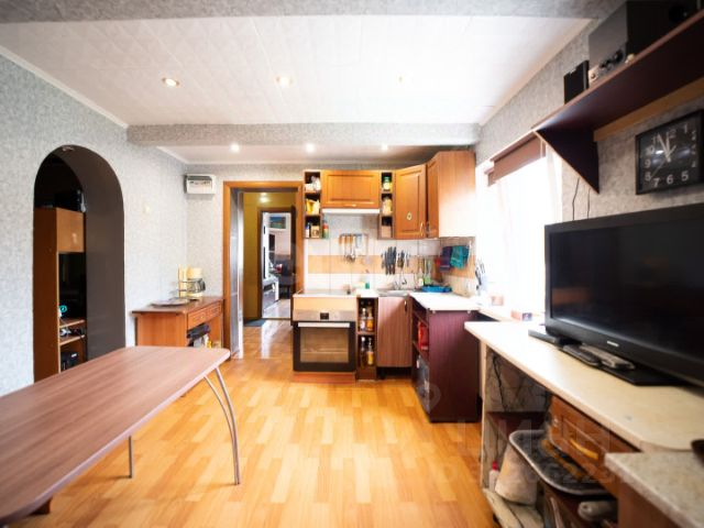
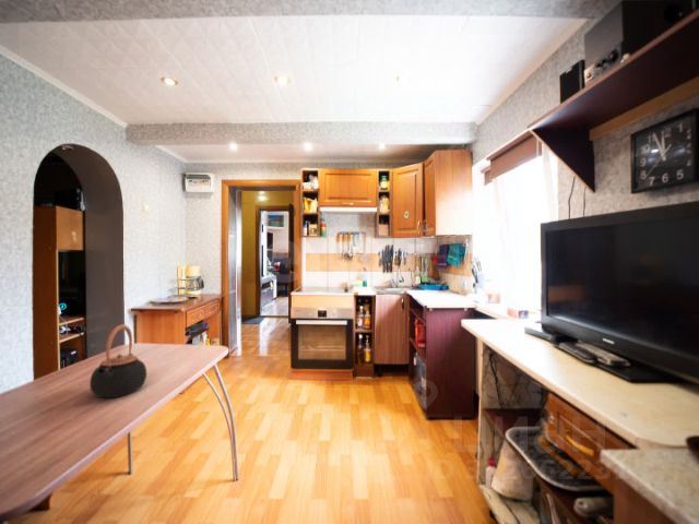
+ teapot [88,323,147,400]
